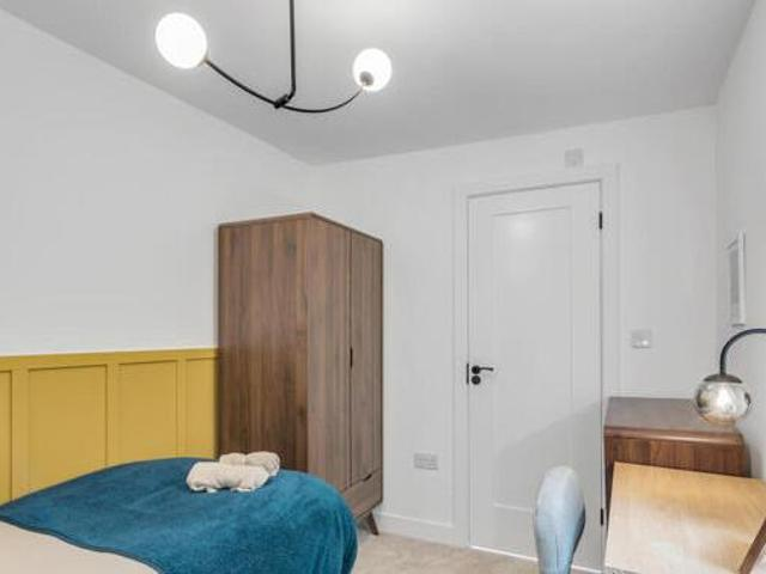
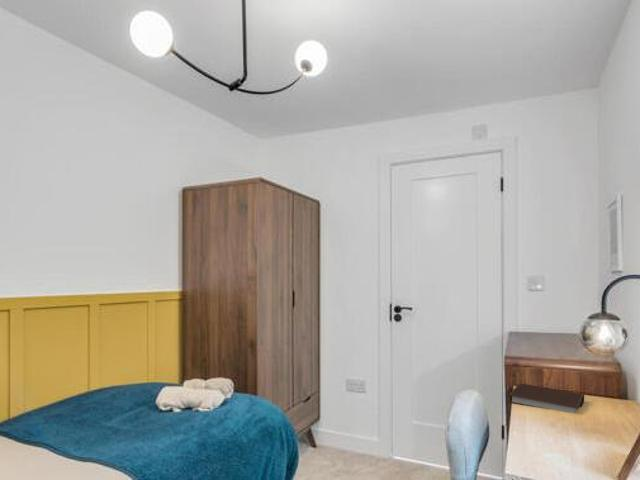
+ notebook [508,382,585,414]
